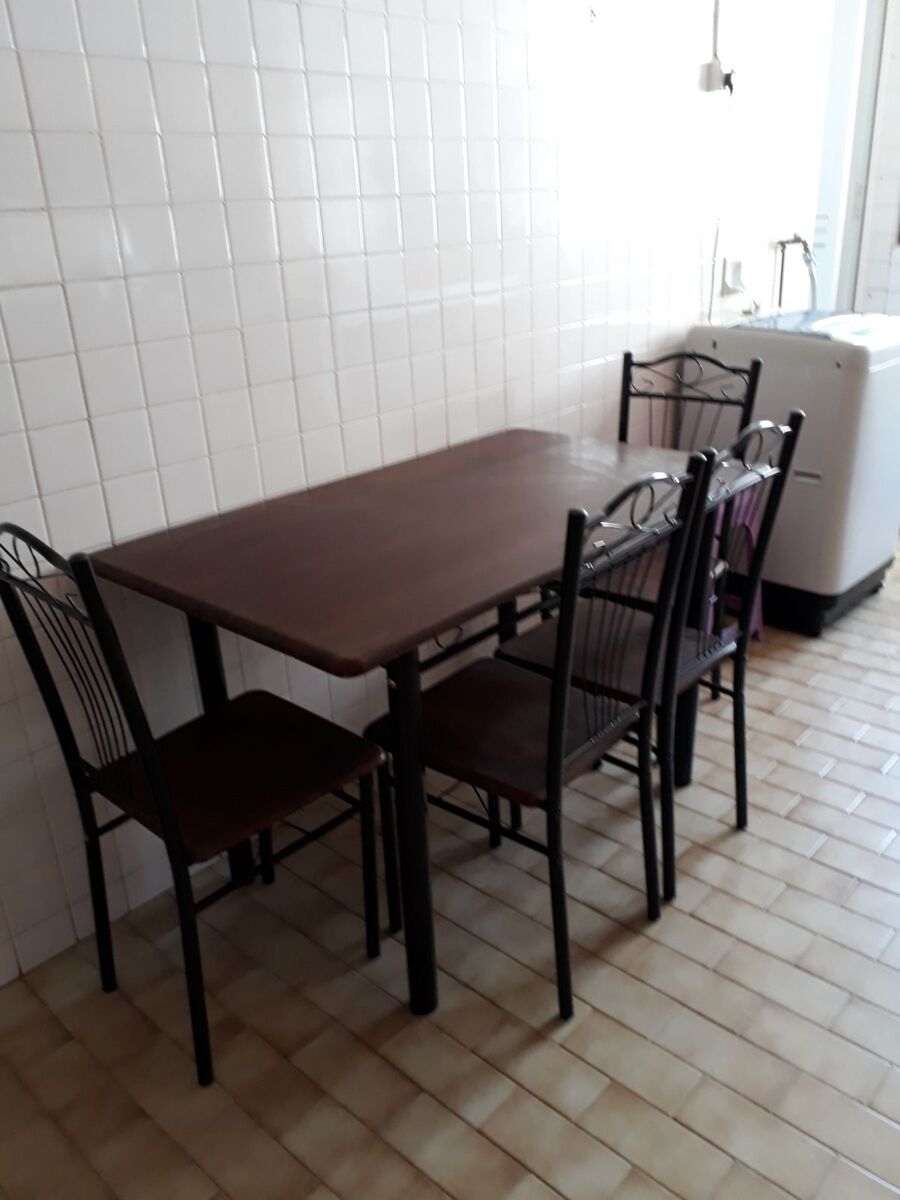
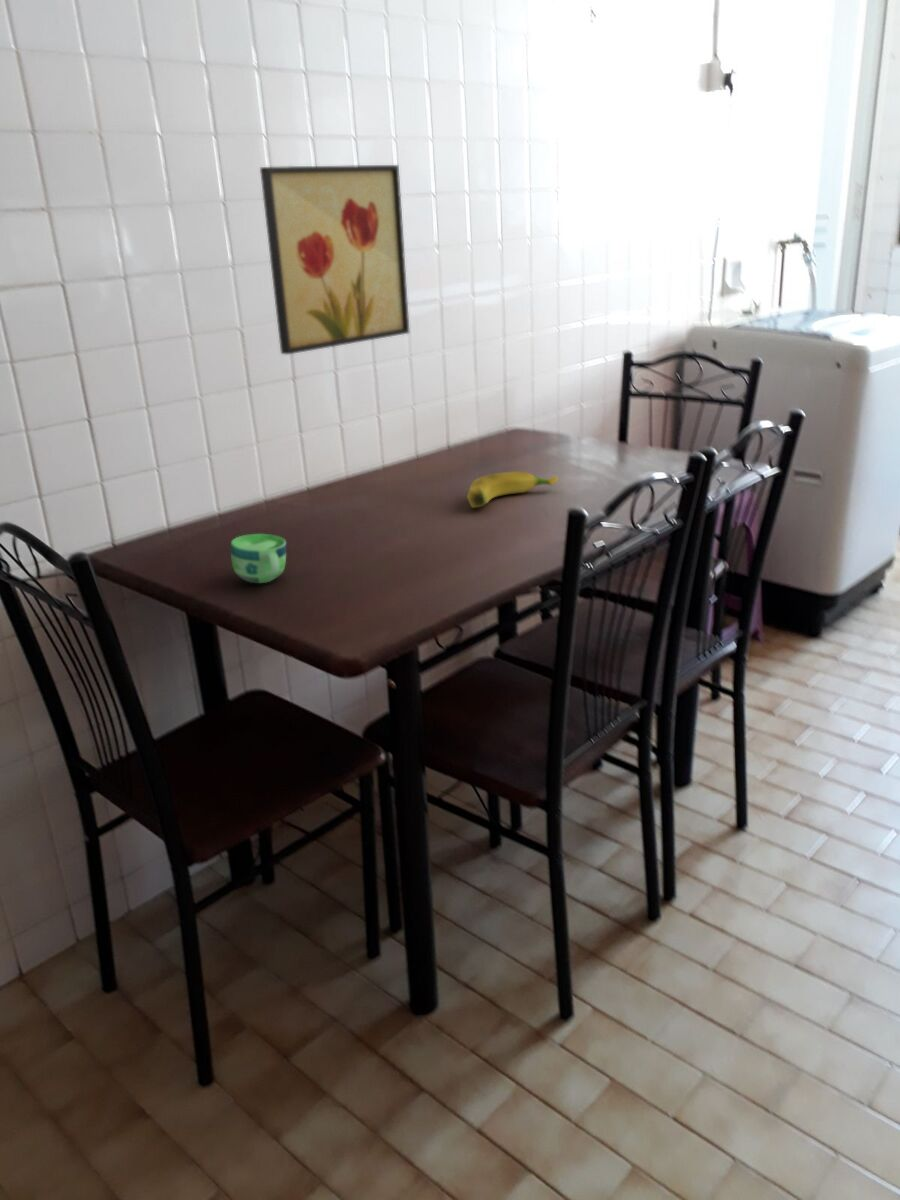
+ wall art [259,164,410,356]
+ banana [466,471,559,508]
+ cup [230,533,287,584]
